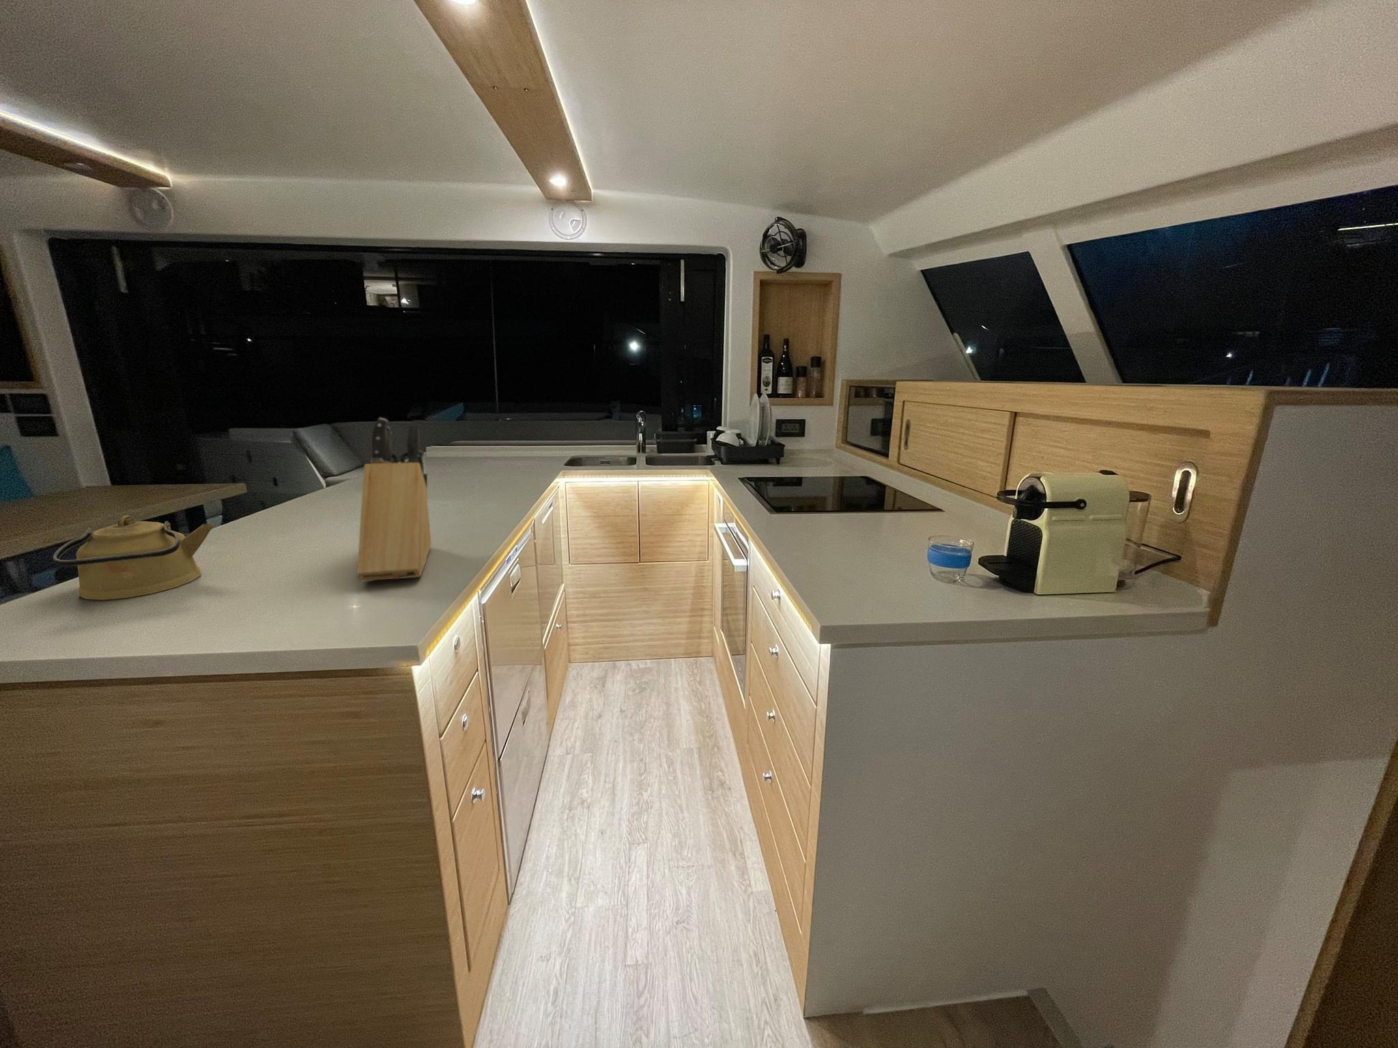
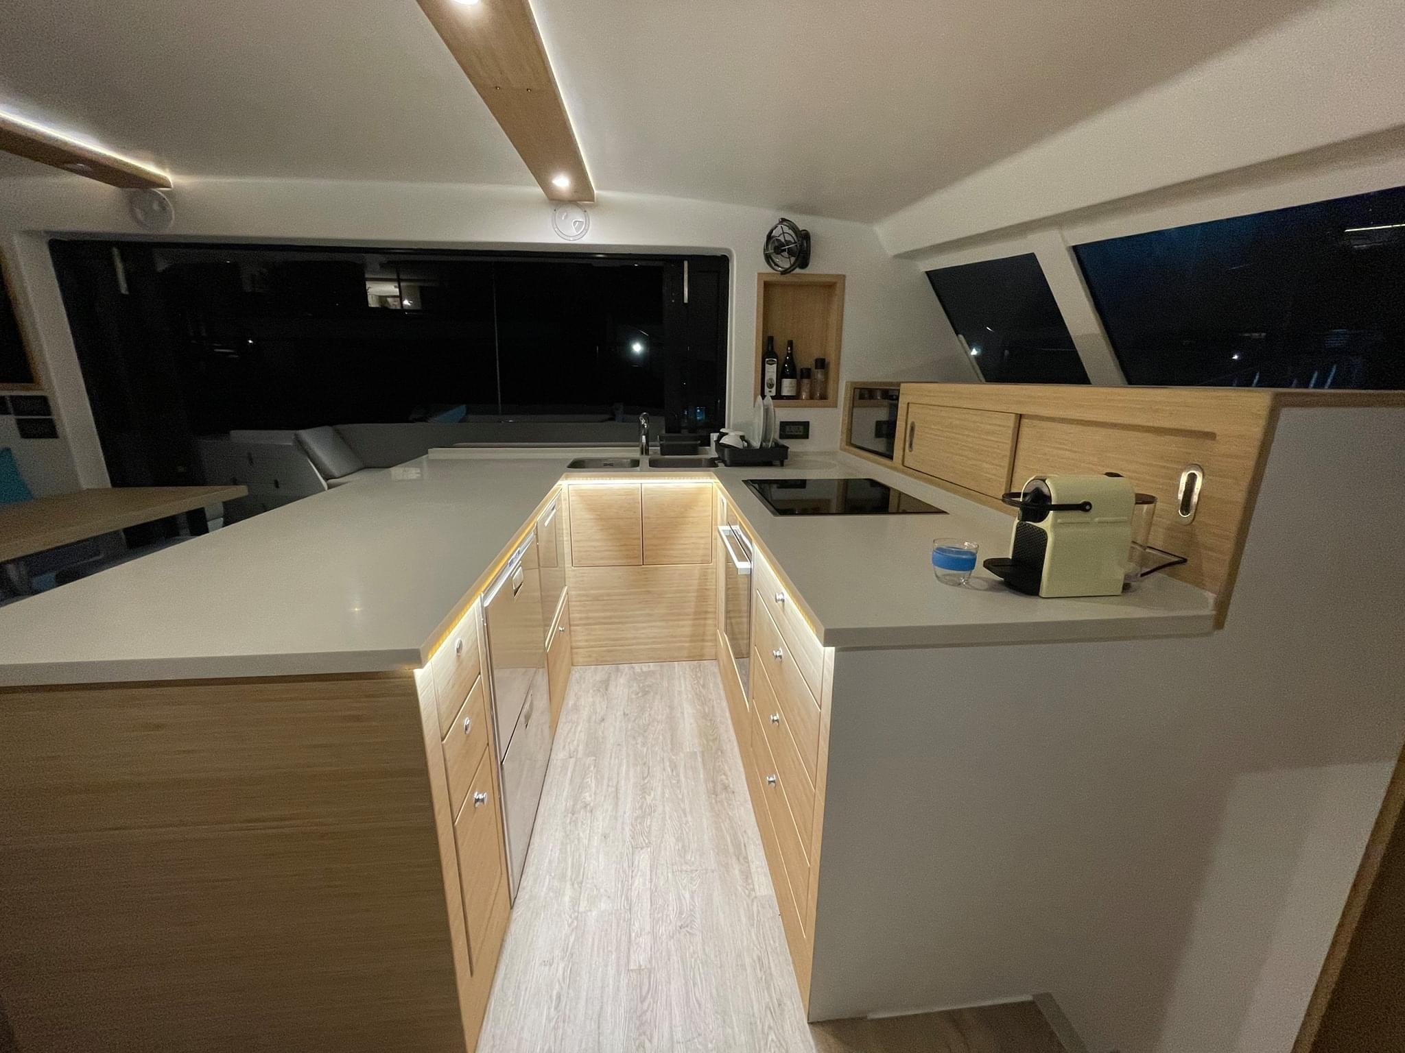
- knife block [357,417,433,582]
- kettle [53,514,215,600]
